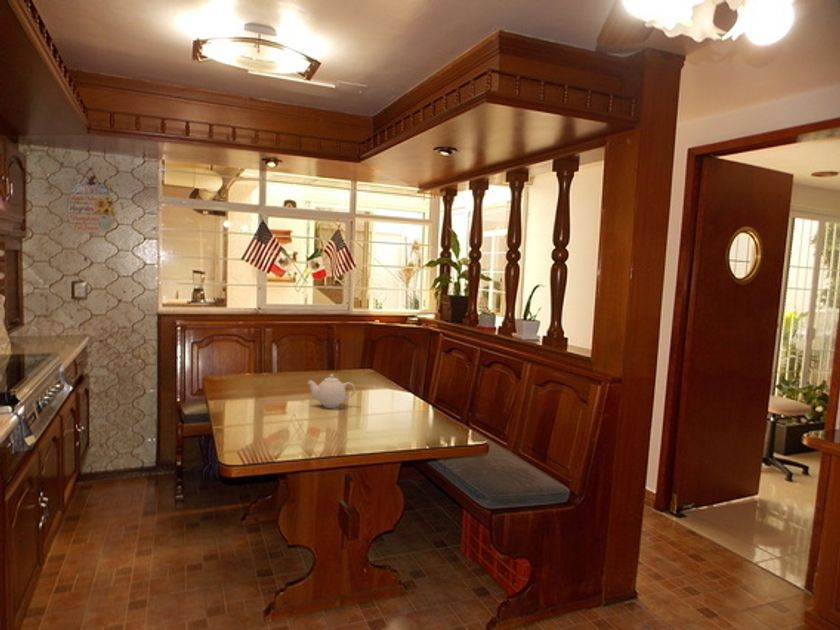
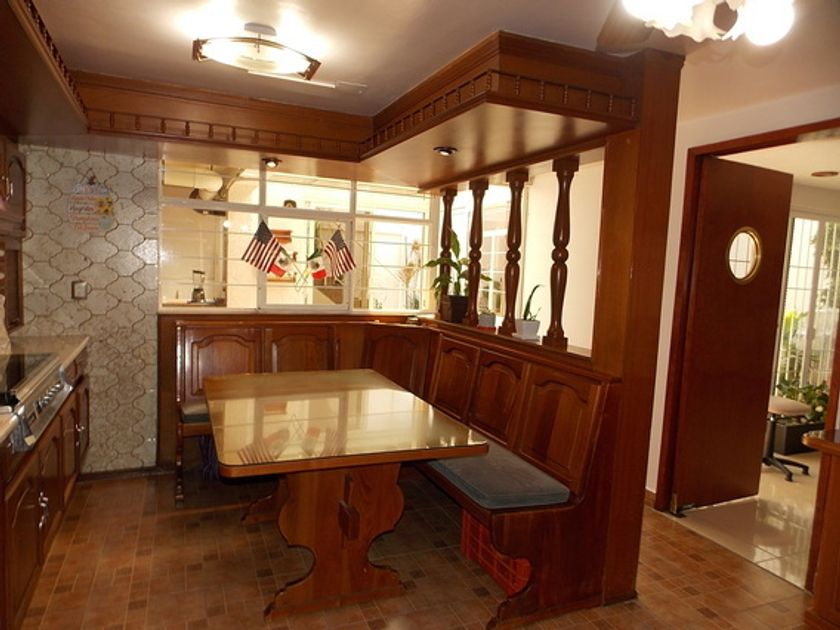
- teapot [306,373,356,409]
